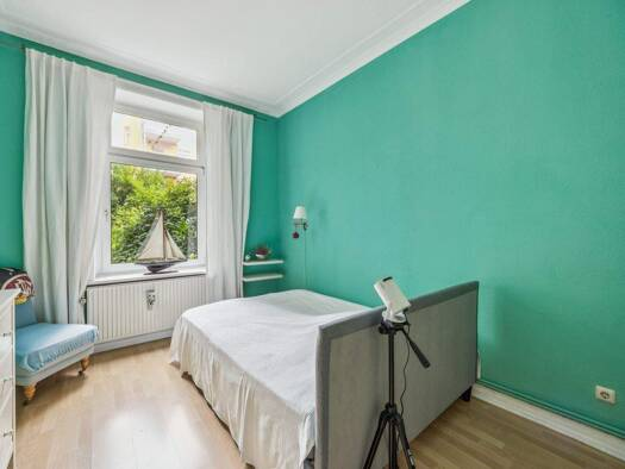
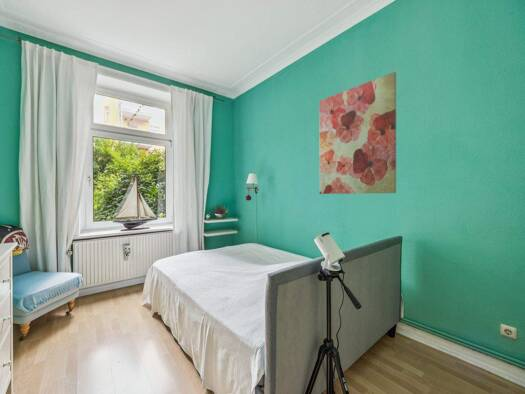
+ wall art [318,71,397,195]
